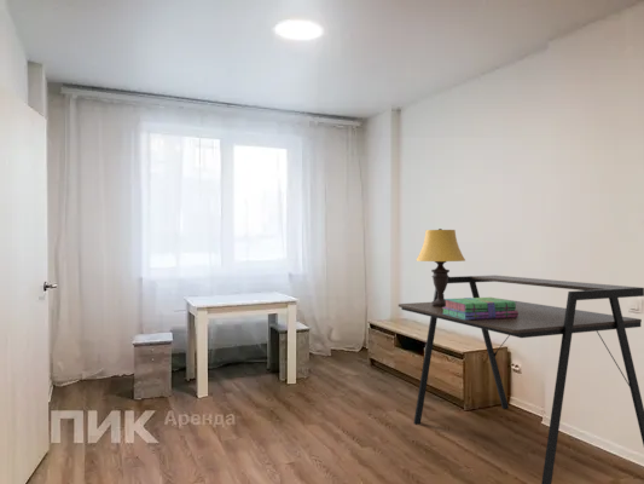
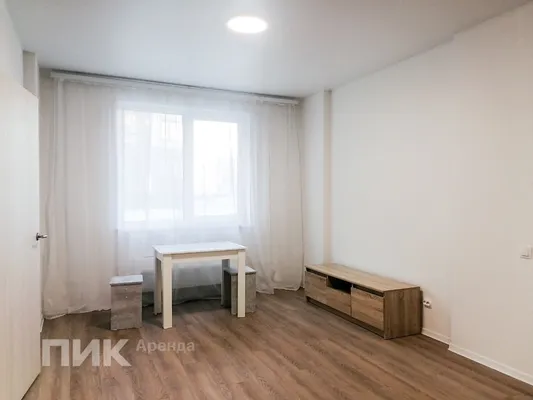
- desk [398,275,644,484]
- stack of books [442,296,518,319]
- table lamp [416,227,466,306]
